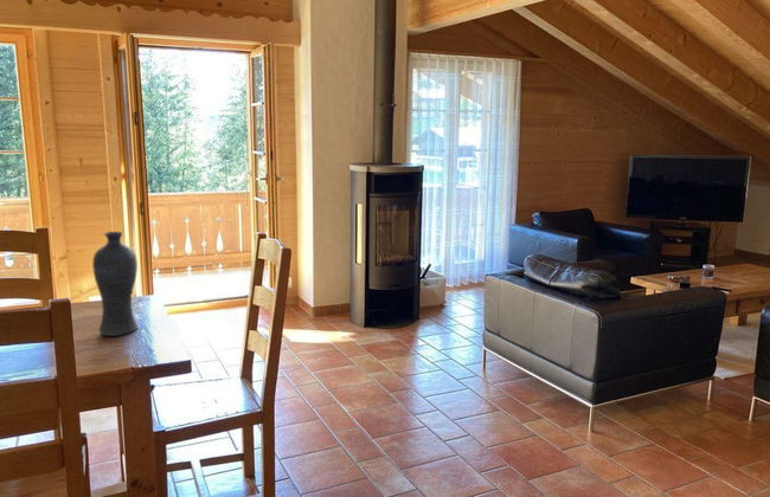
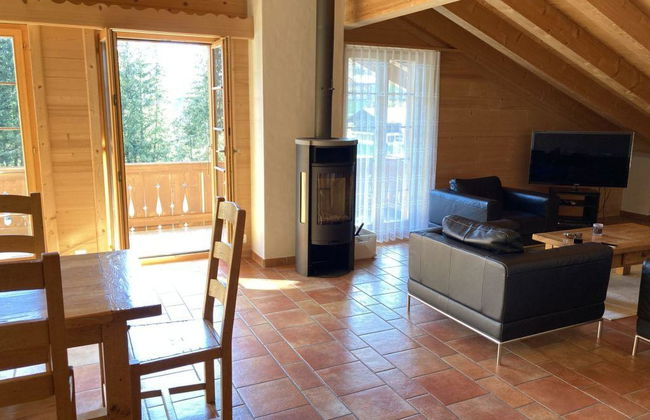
- vase [91,231,139,337]
